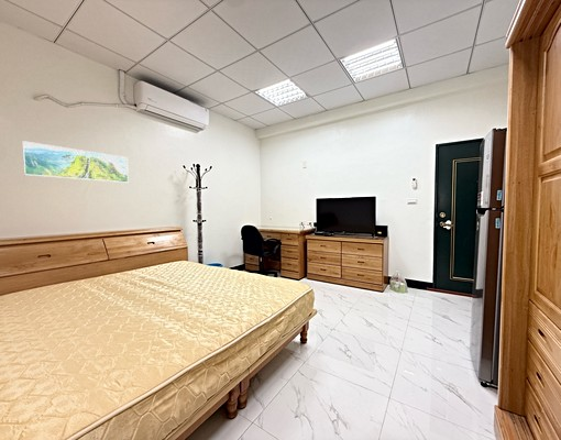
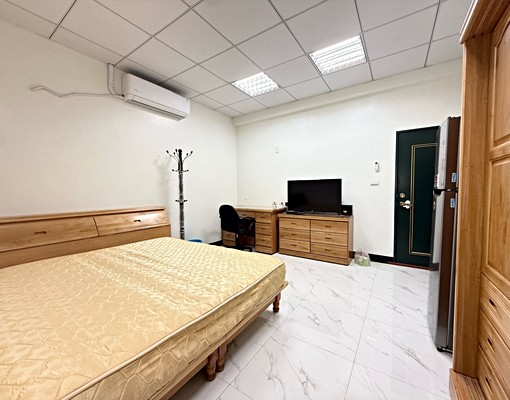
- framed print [21,140,130,184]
